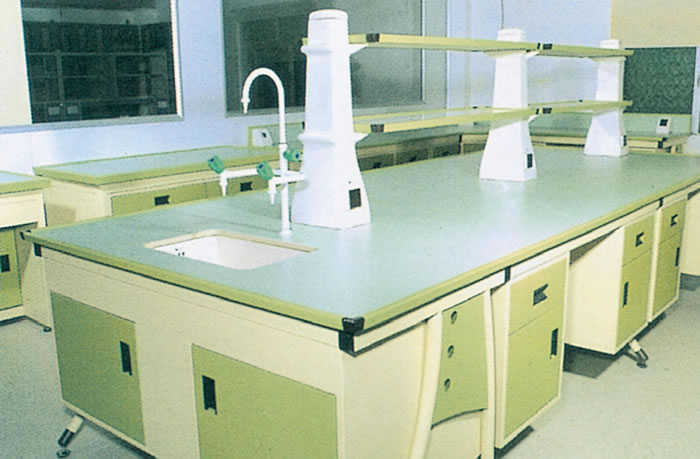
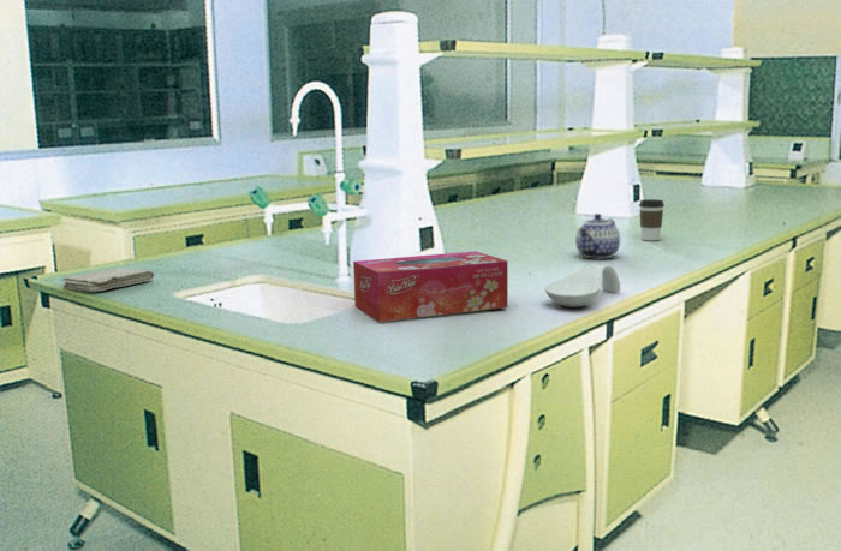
+ tissue box [352,250,509,323]
+ washcloth [61,268,155,293]
+ teapot [574,212,621,259]
+ spoon rest [544,263,621,309]
+ coffee cup [638,198,666,241]
